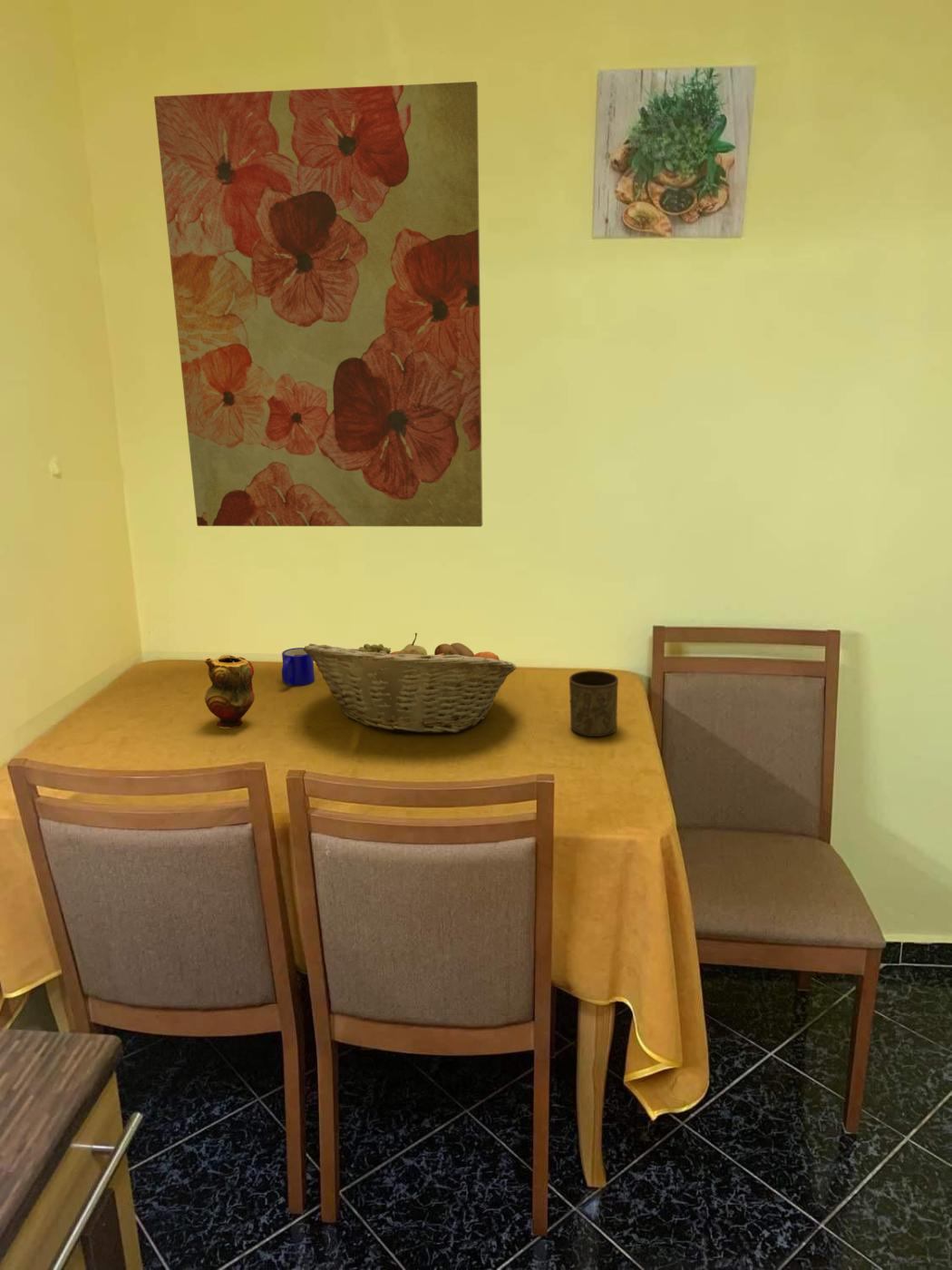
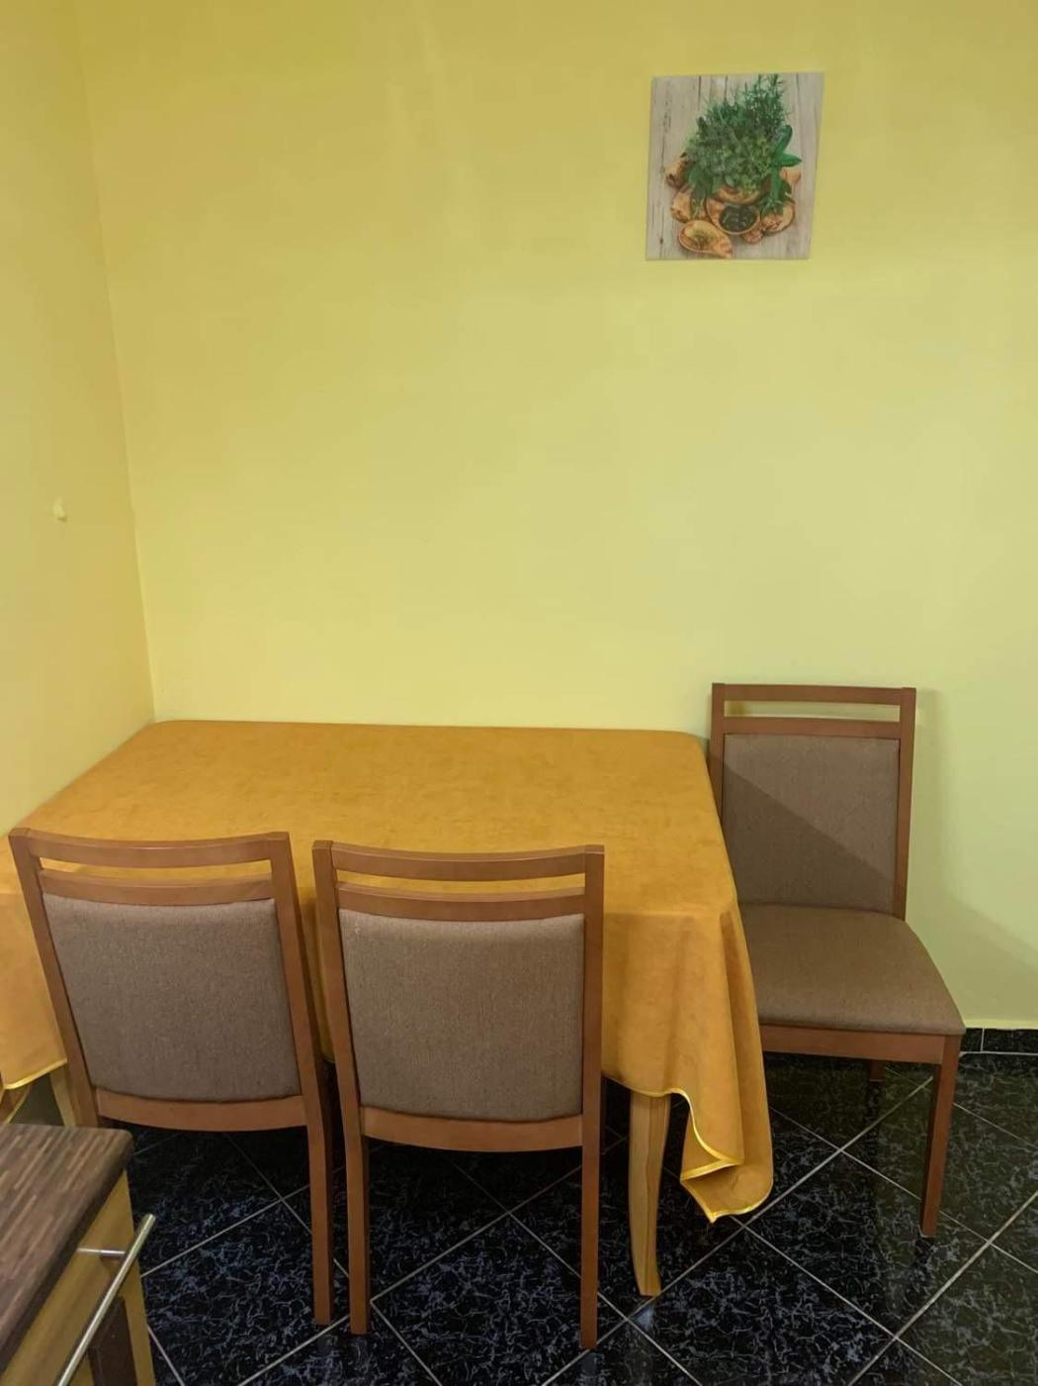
- fruit basket [303,632,518,735]
- cup [568,669,619,738]
- teapot [204,654,256,728]
- wall art [153,81,483,528]
- mug [281,647,316,687]
